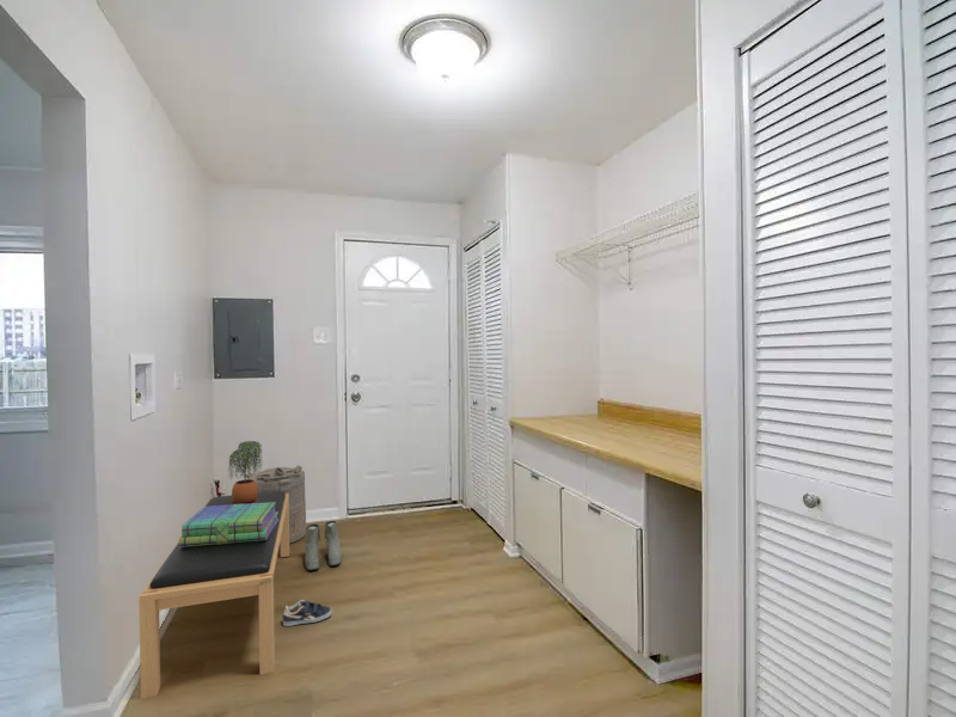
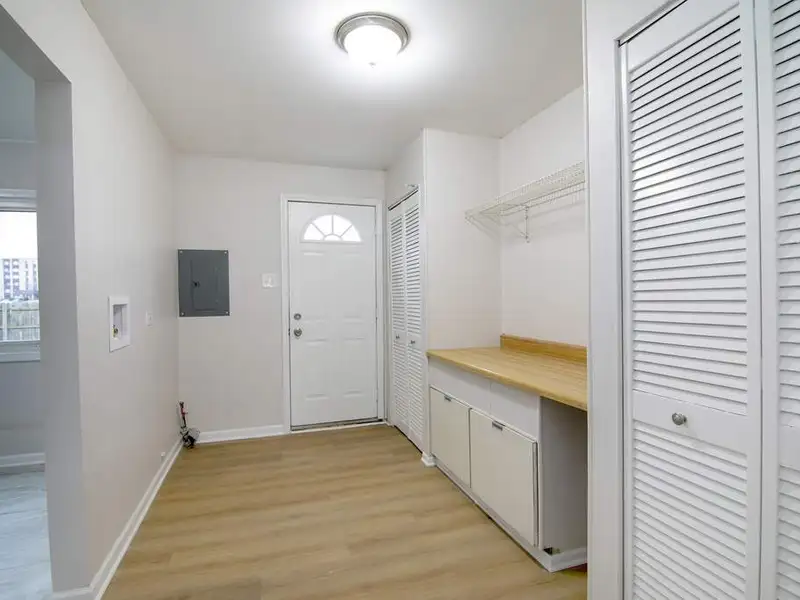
- laundry hamper [246,465,307,547]
- sneaker [282,599,332,627]
- stack of books [178,502,278,547]
- boots [304,520,342,571]
- bench [137,491,290,700]
- potted plant [227,440,264,504]
